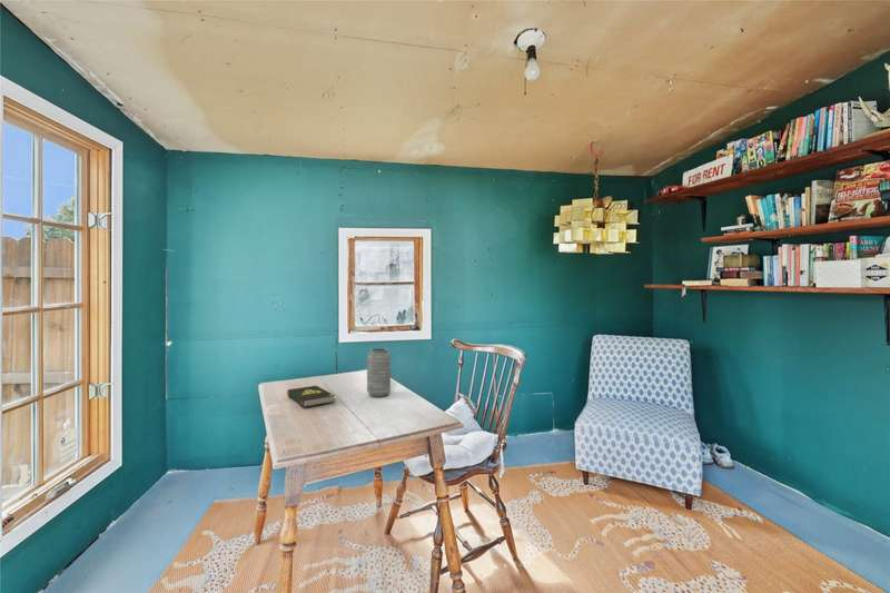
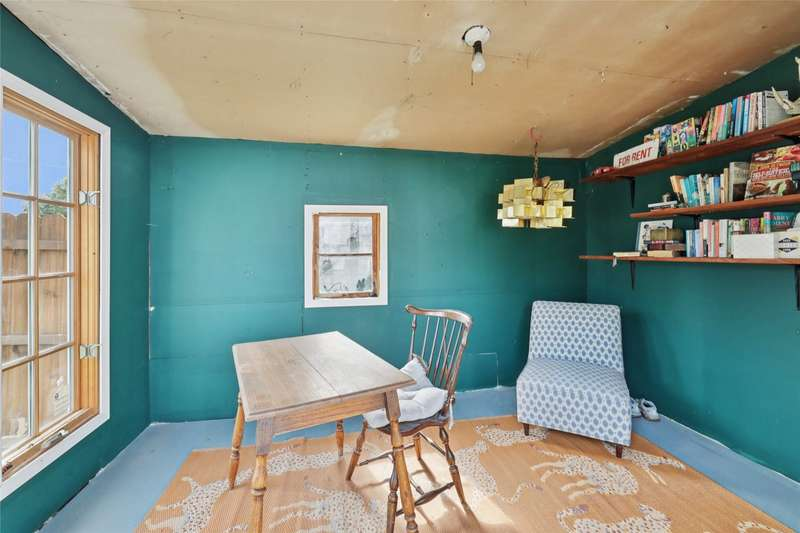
- vase [366,347,392,398]
- book [286,384,335,408]
